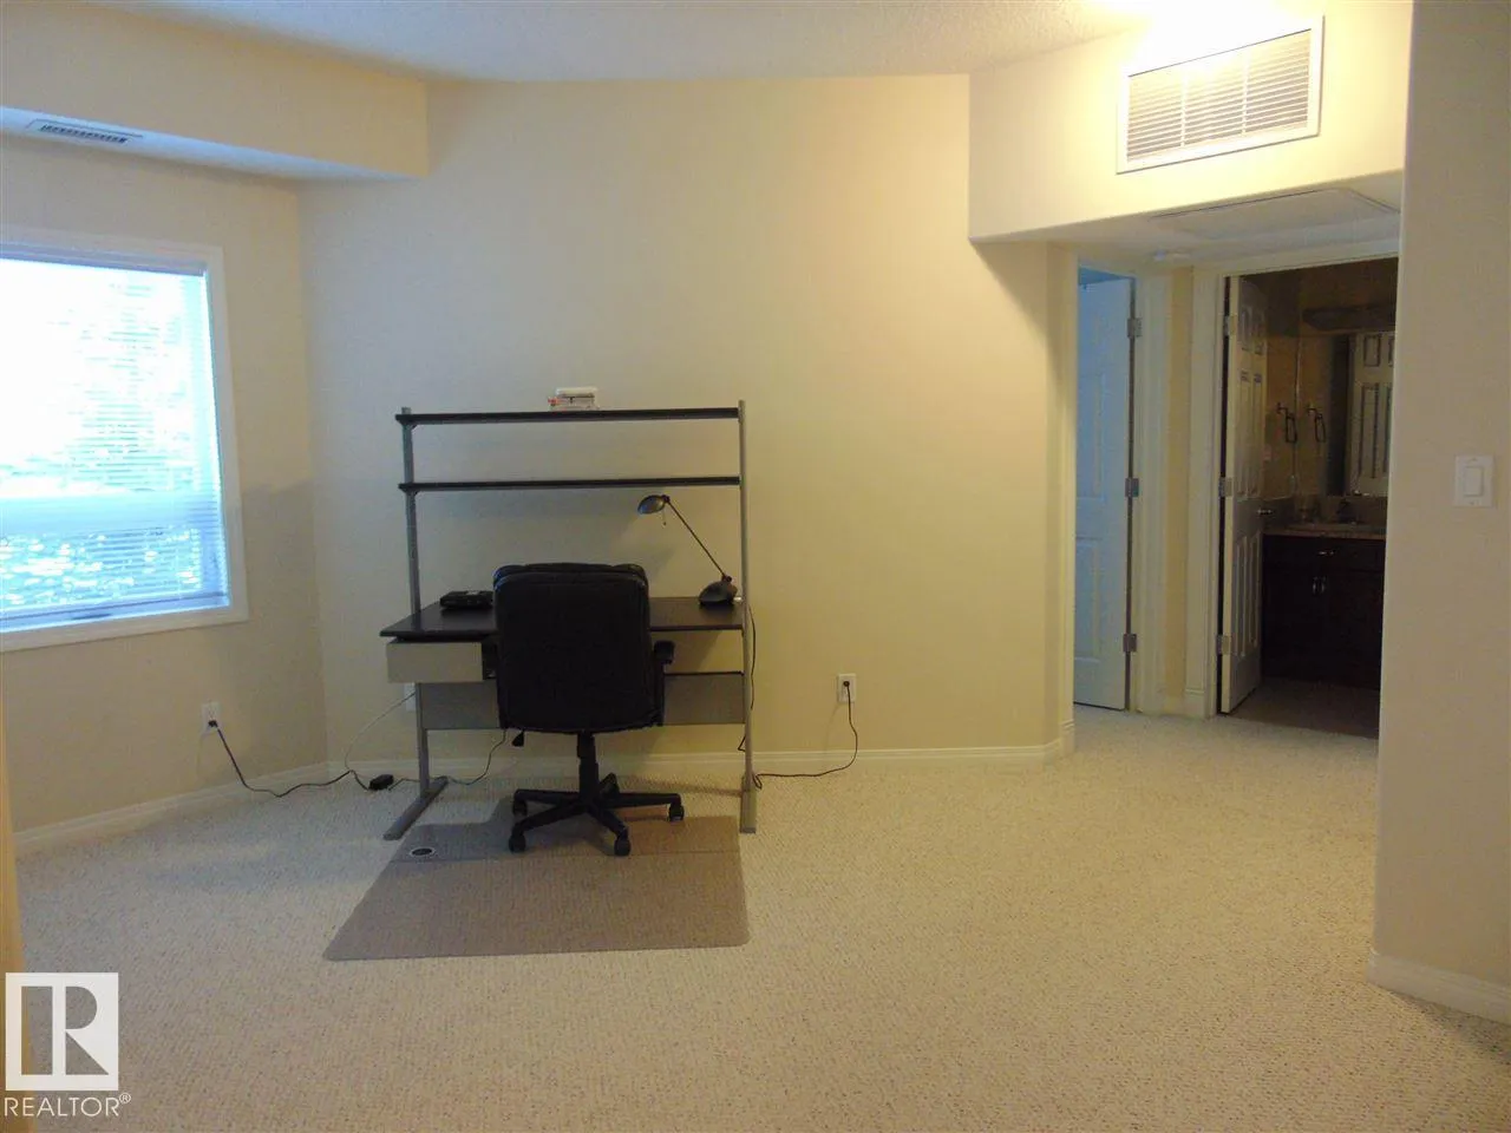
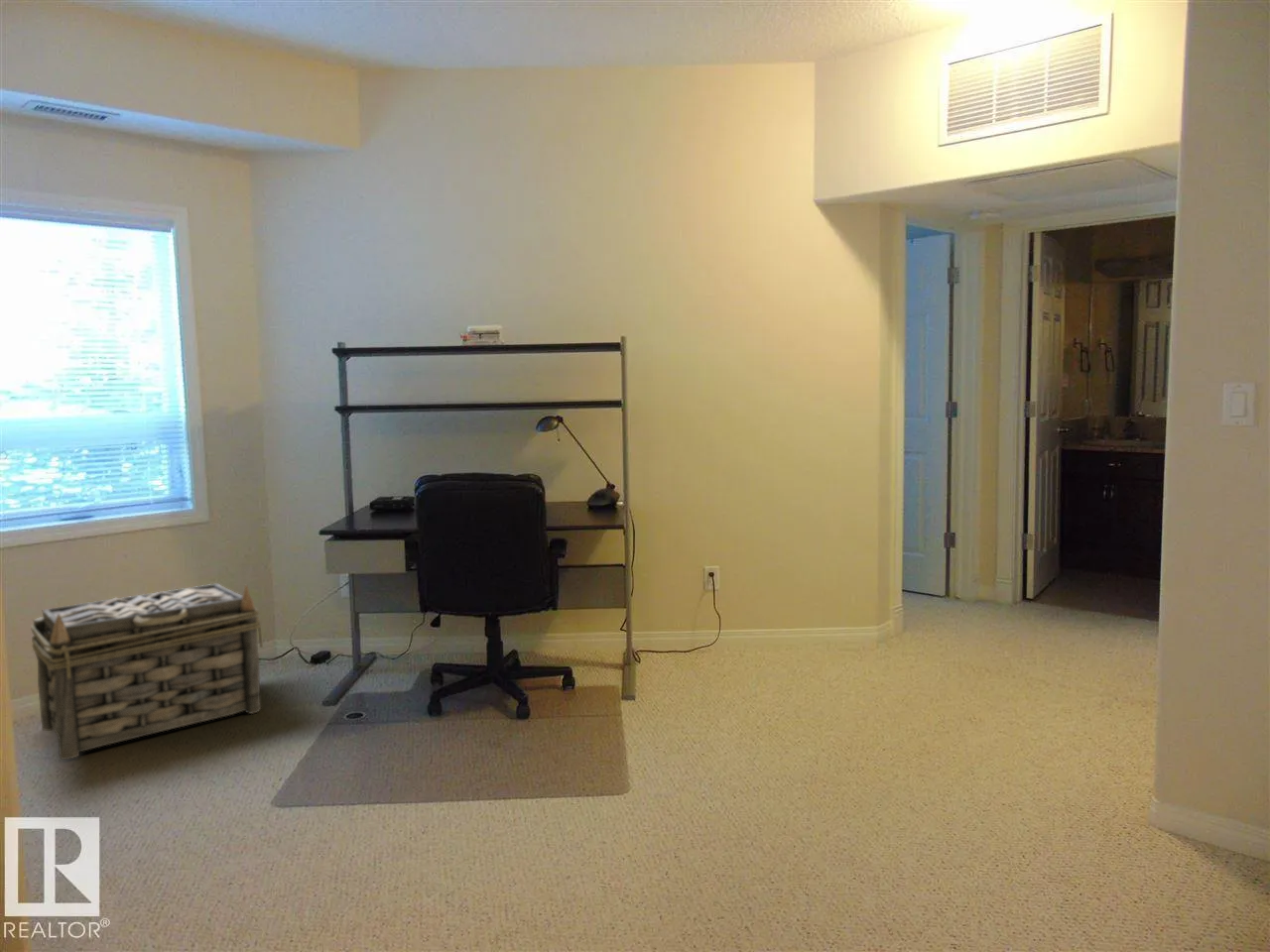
+ basket [30,582,264,761]
